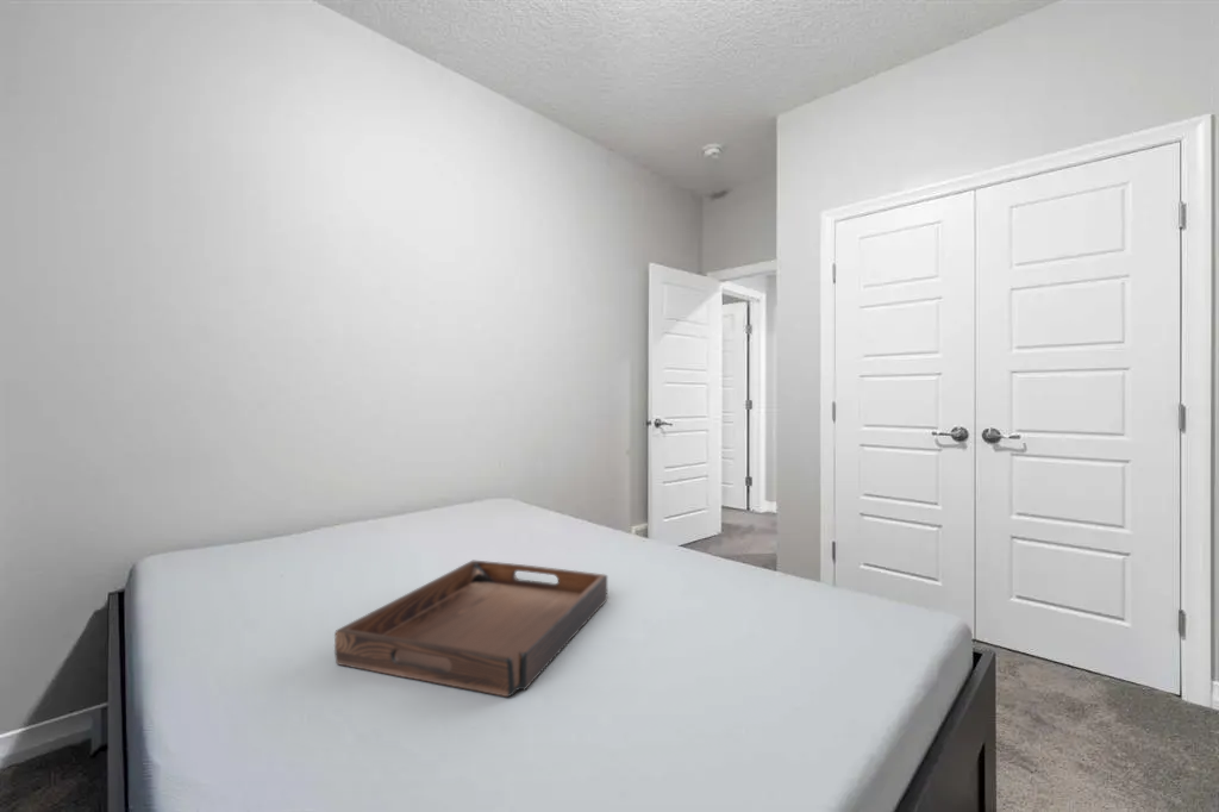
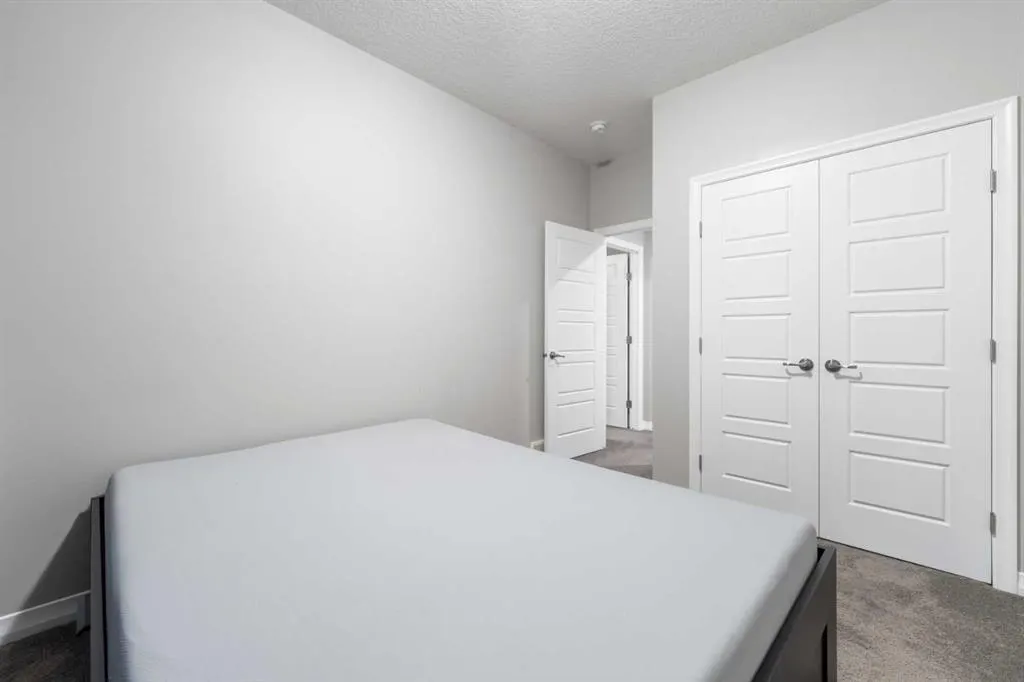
- serving tray [333,560,608,698]
